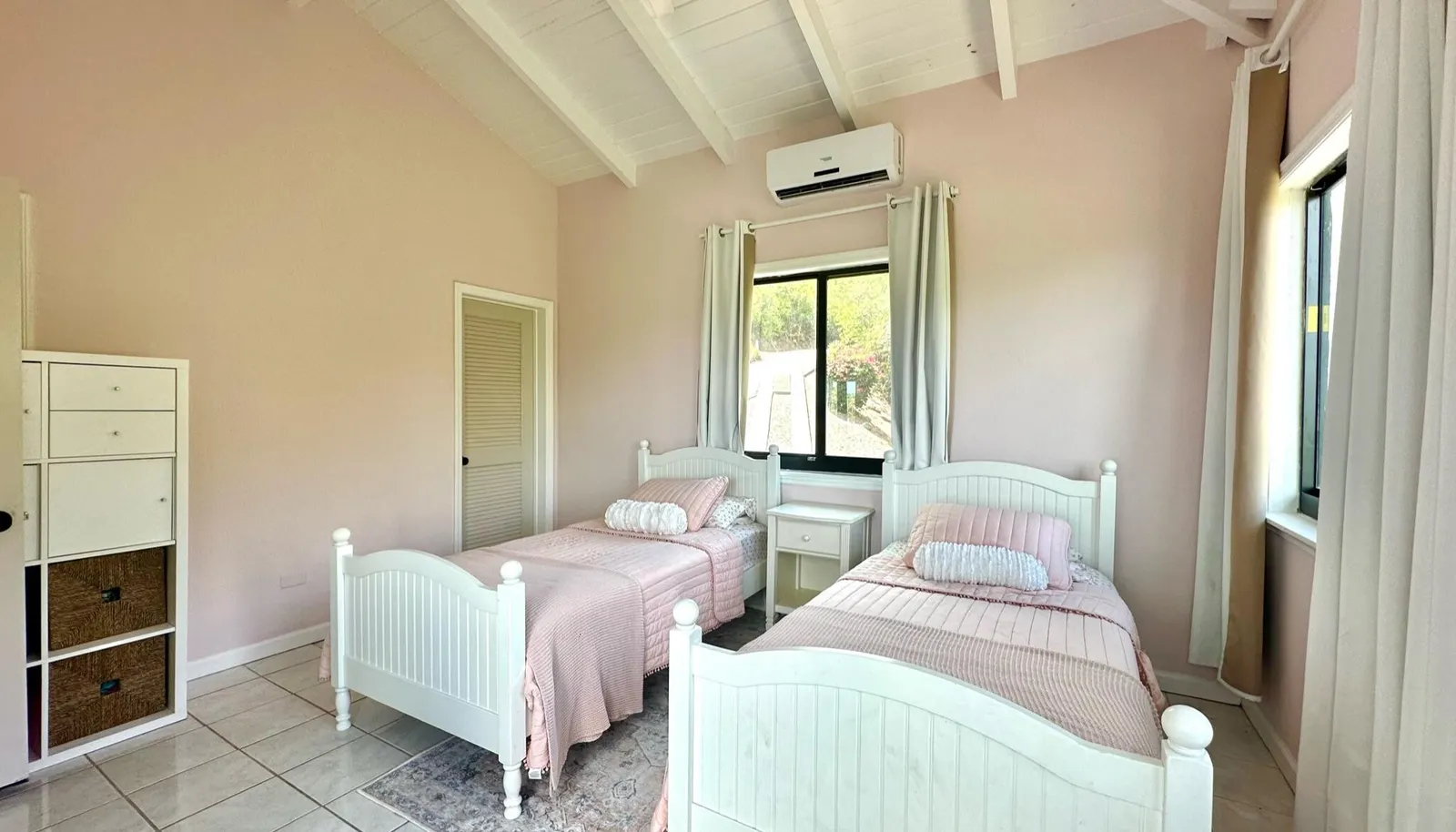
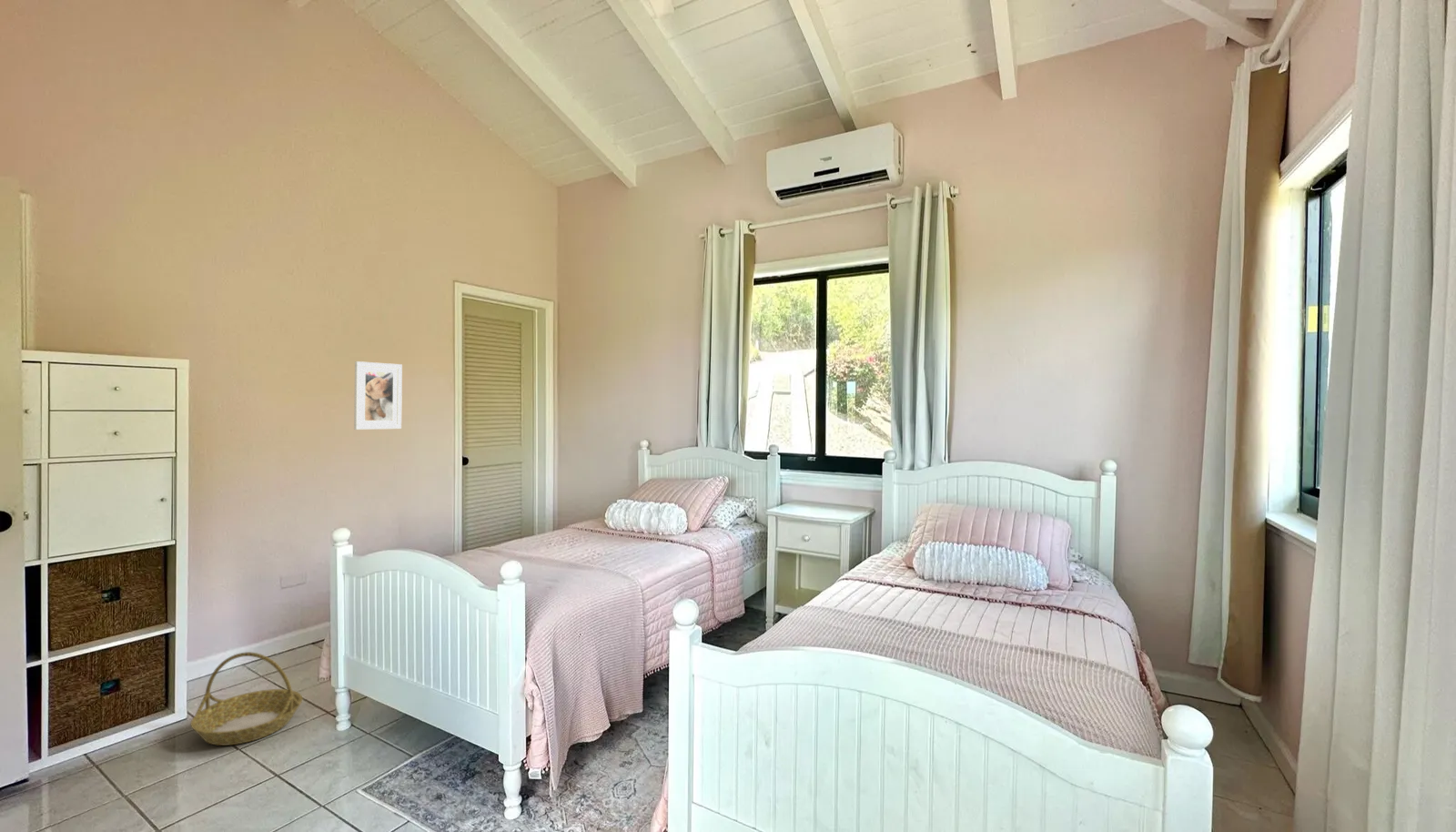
+ basket [190,651,304,746]
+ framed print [353,360,403,431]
